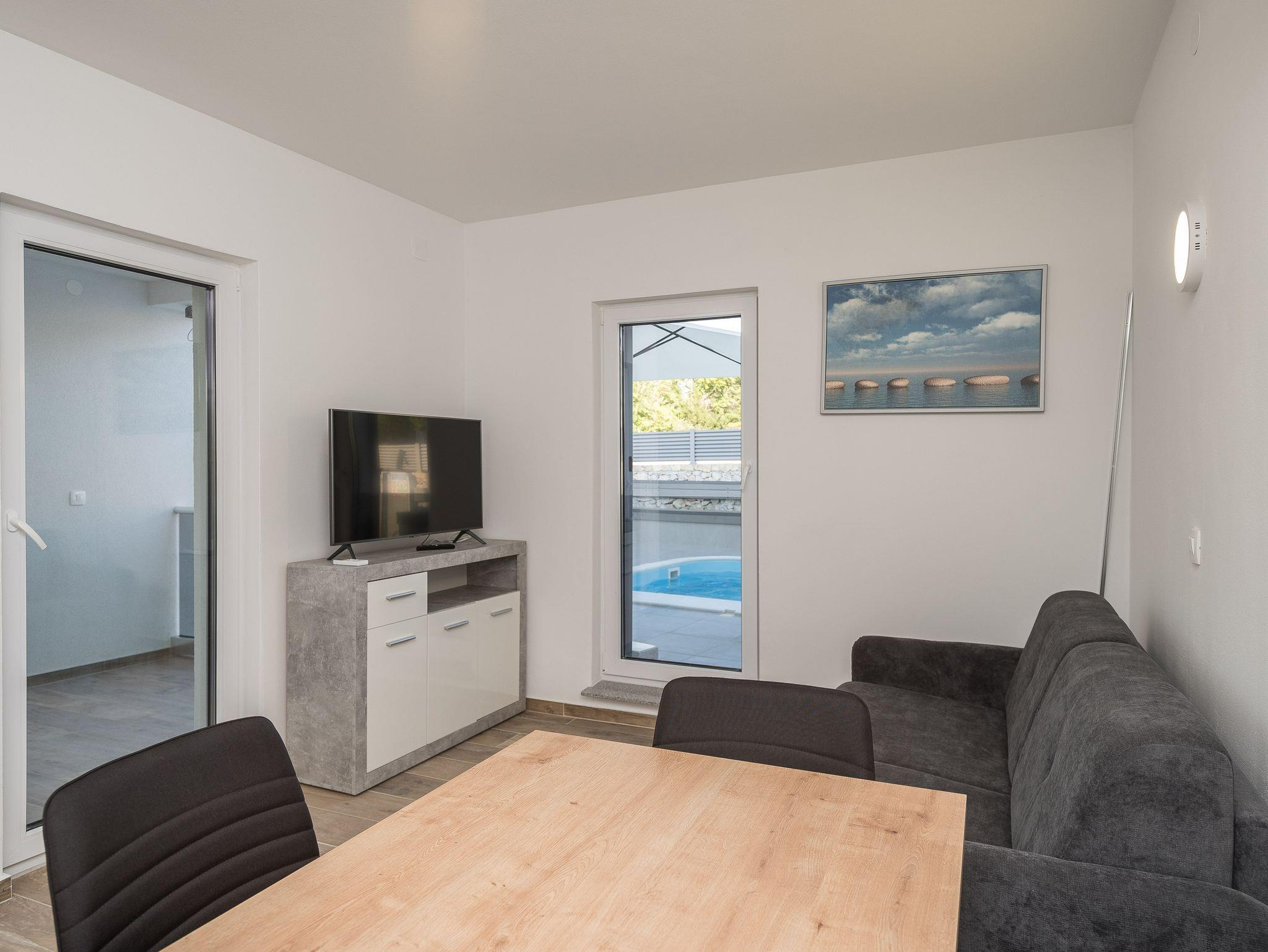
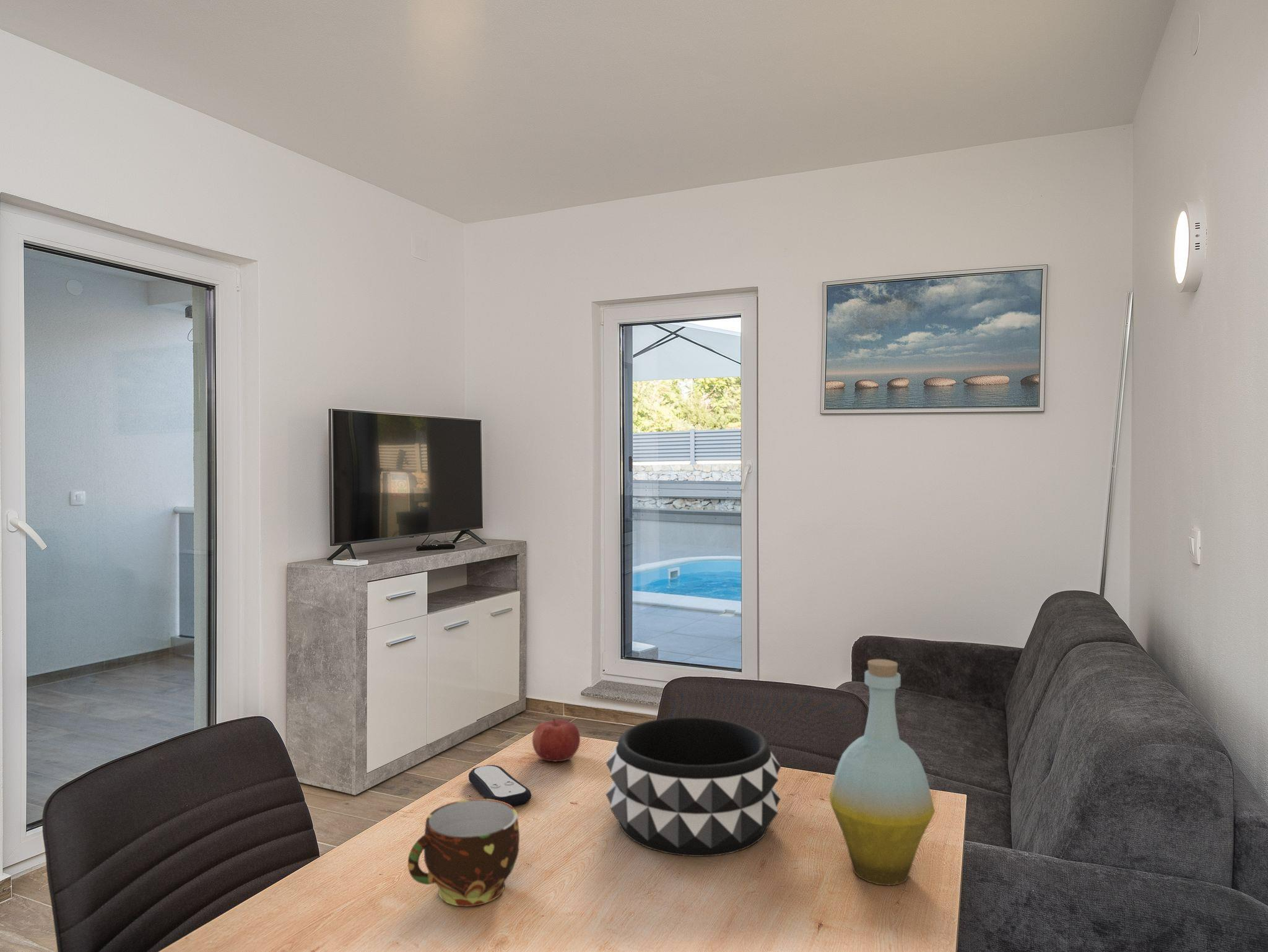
+ fruit [532,717,581,762]
+ cup [407,798,520,907]
+ remote control [468,764,532,807]
+ decorative bowl [605,717,781,857]
+ bottle [828,659,936,886]
